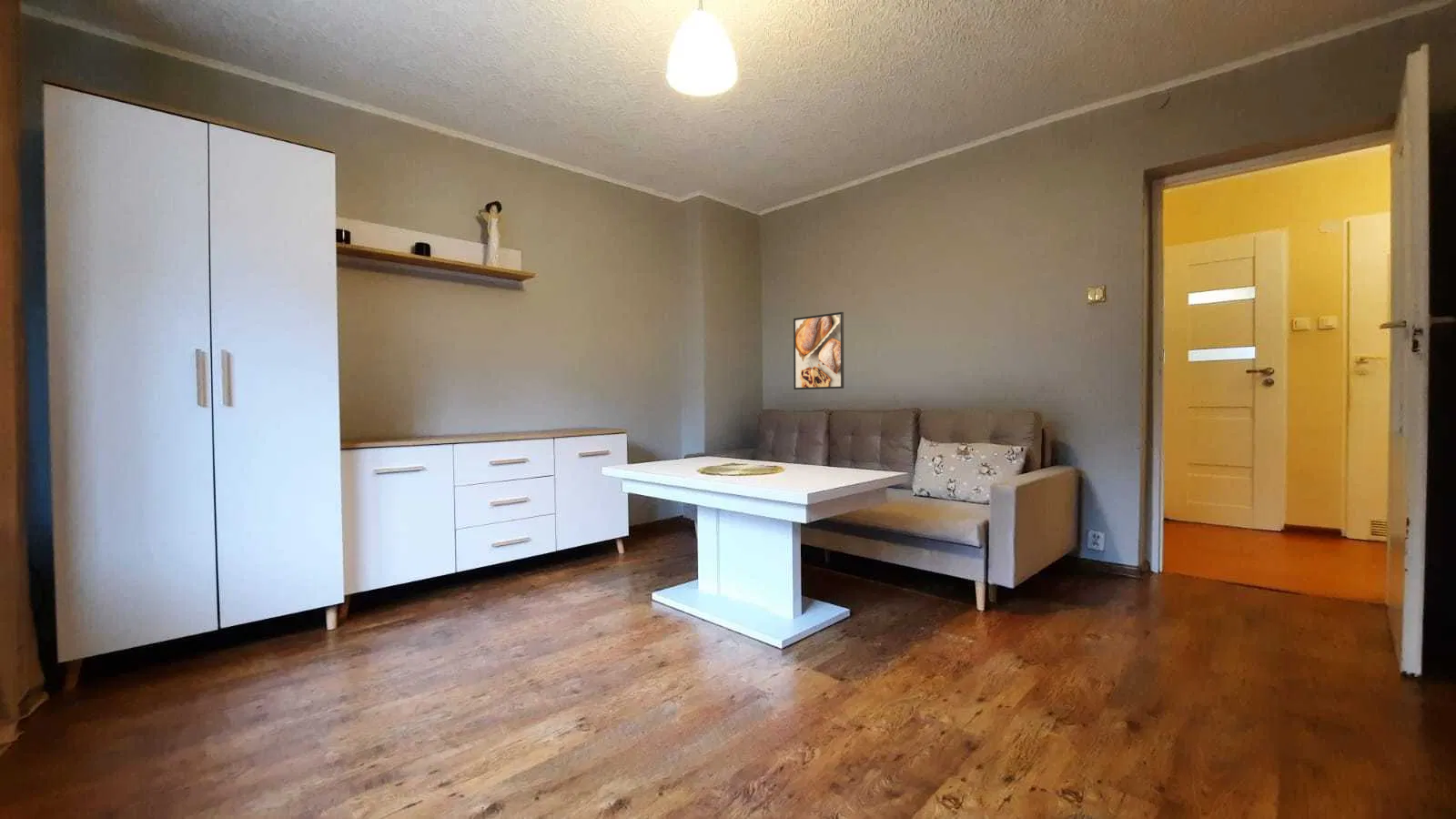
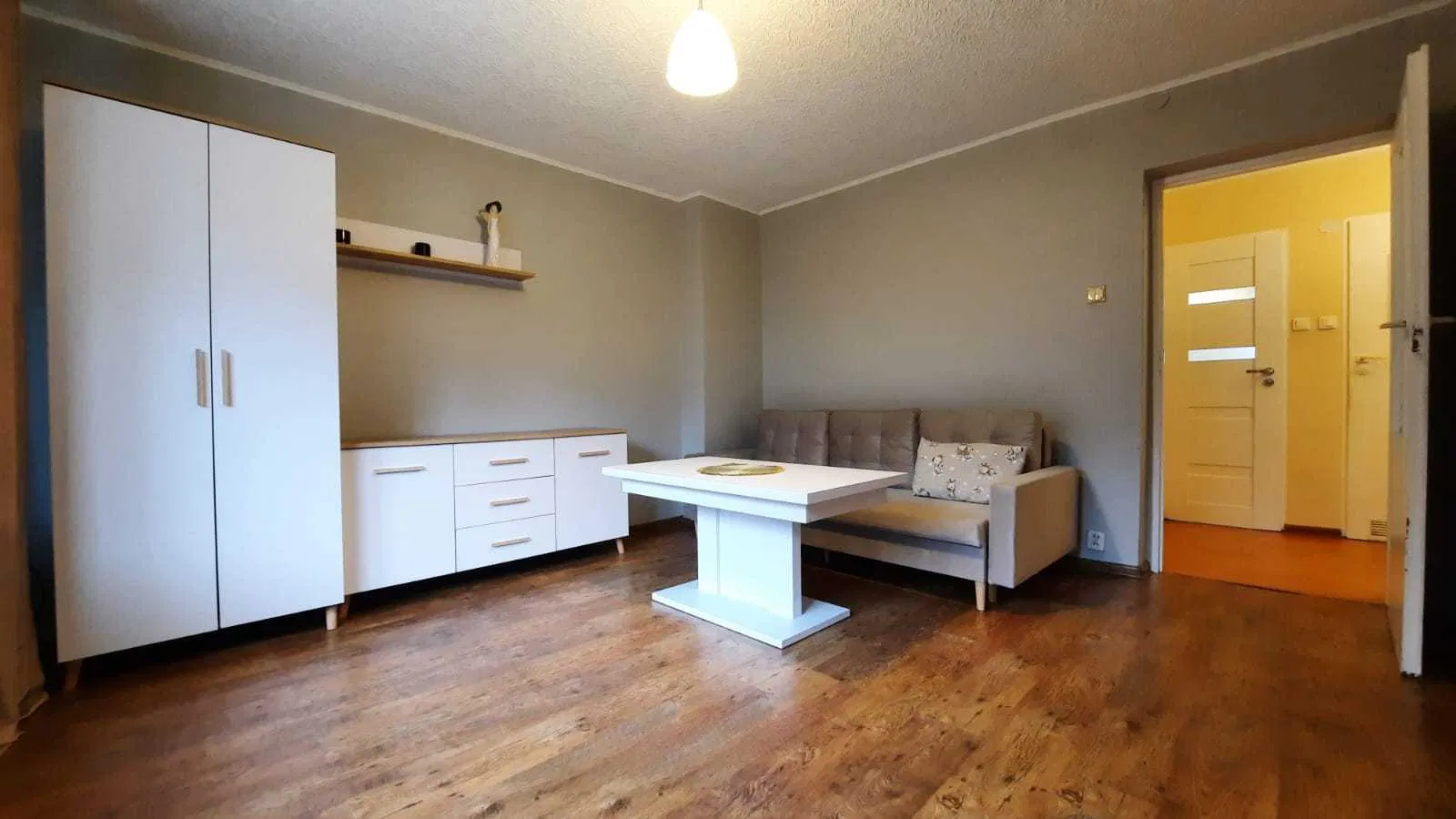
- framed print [793,311,844,390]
